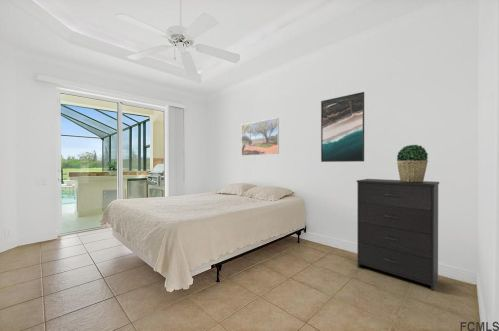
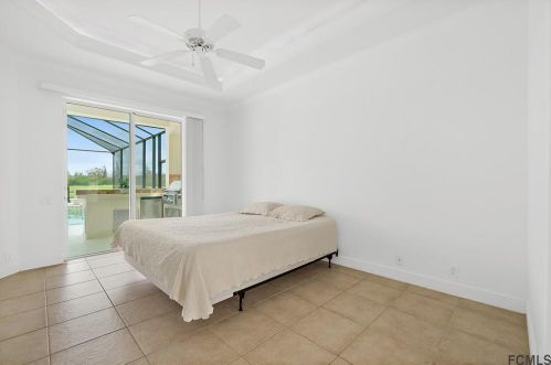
- potted plant [396,144,429,182]
- dresser [356,178,440,292]
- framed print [240,117,280,157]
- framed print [320,91,365,163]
